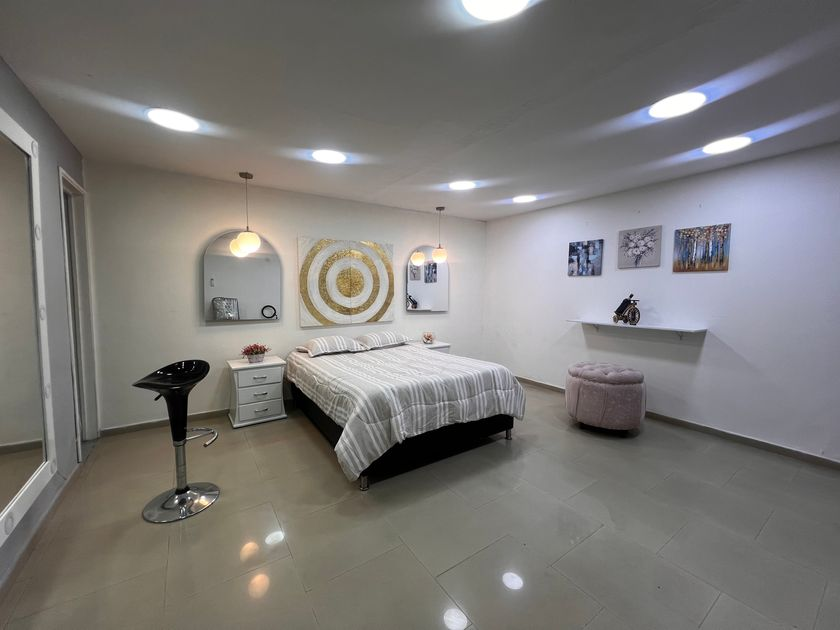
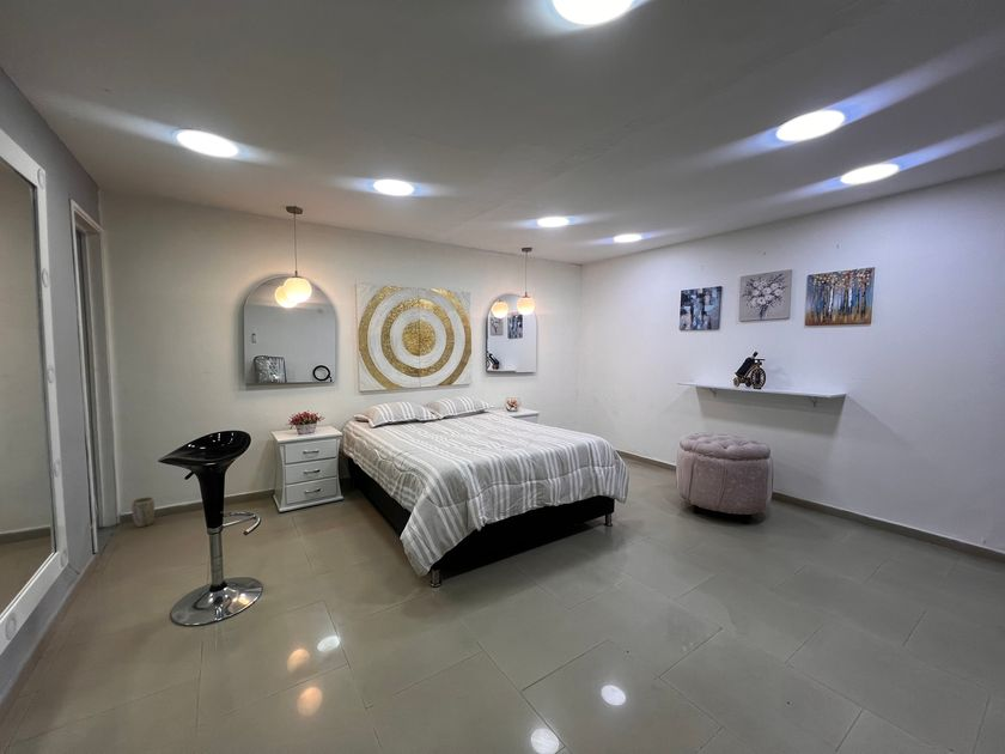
+ plant pot [130,495,156,528]
